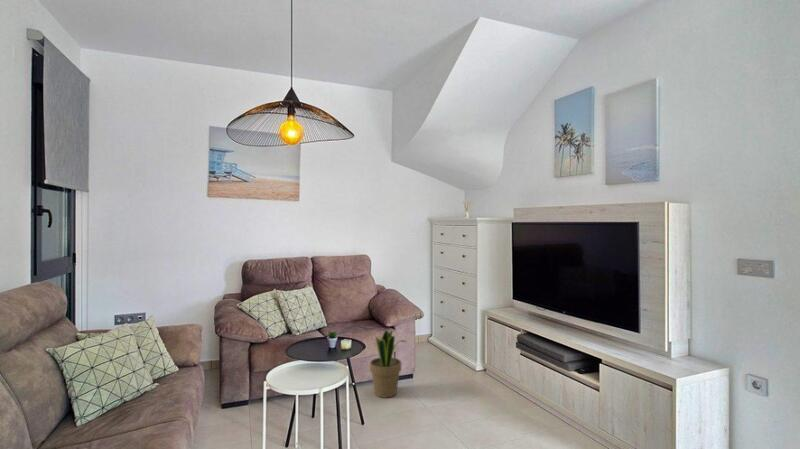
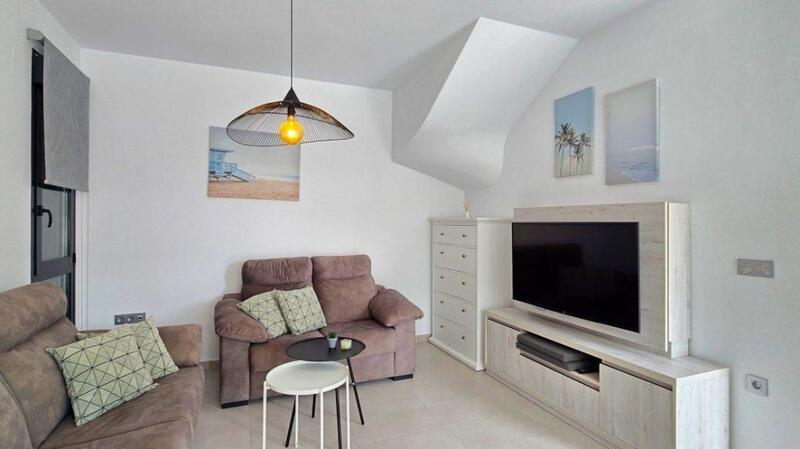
- potted plant [369,329,407,399]
